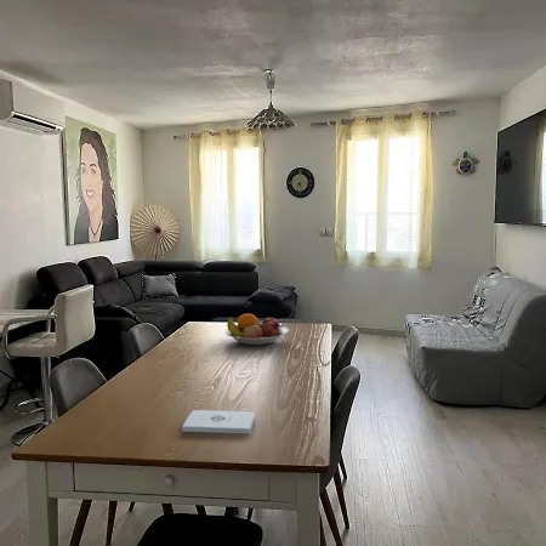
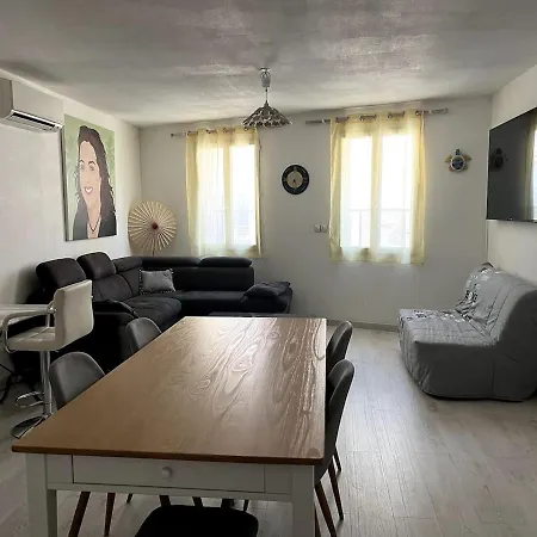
- fruit bowl [223,313,290,346]
- notepad [181,409,256,434]
